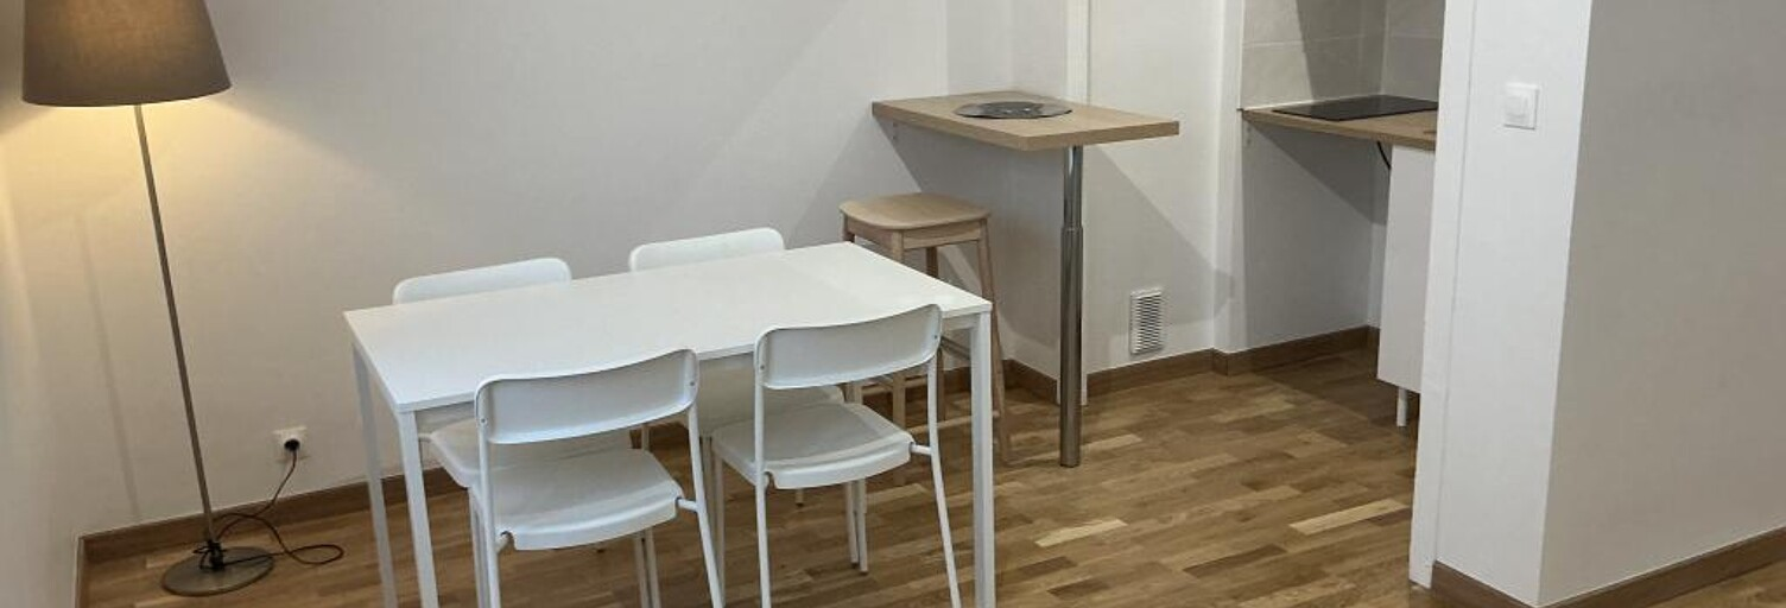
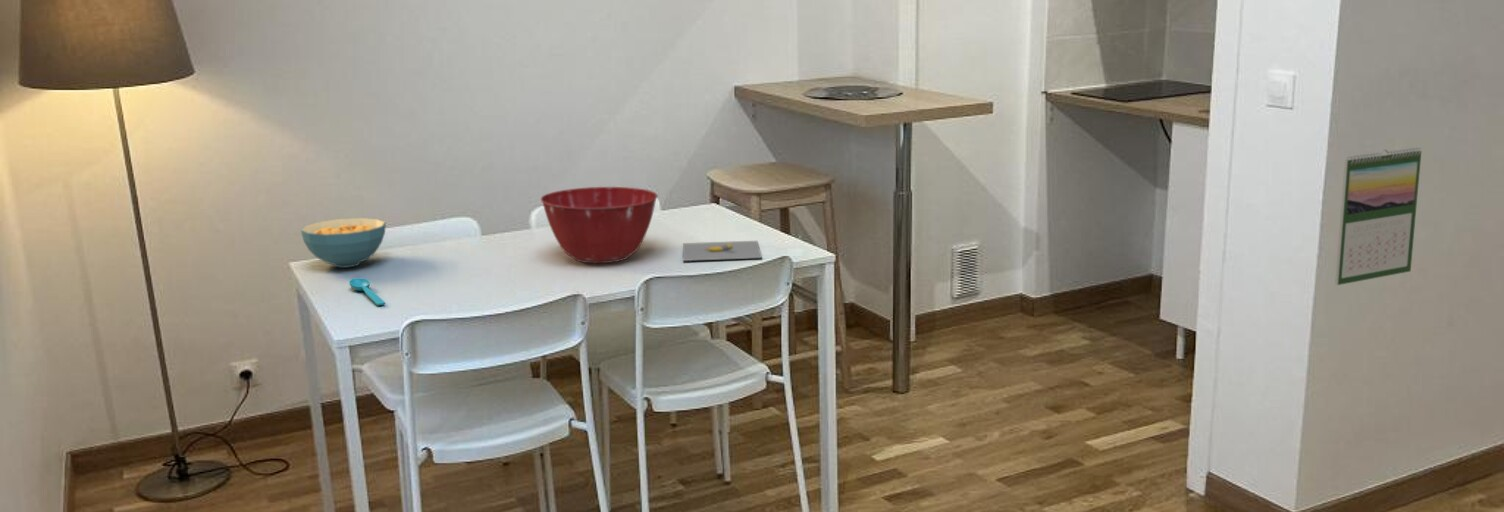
+ calendar [1334,146,1422,286]
+ mixing bowl [540,186,659,264]
+ banana [682,240,763,262]
+ cereal bowl [300,217,387,269]
+ spoon [348,277,386,306]
